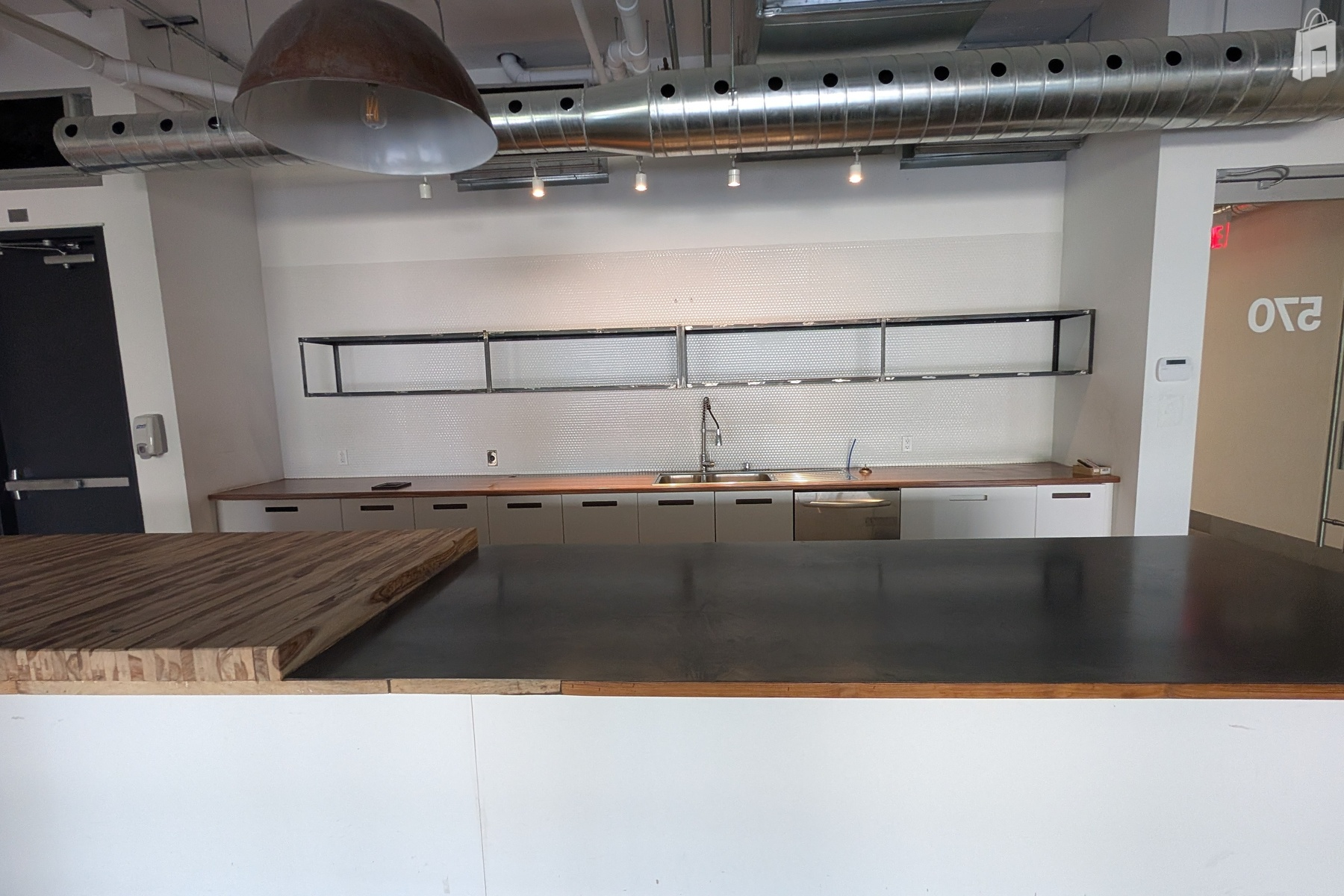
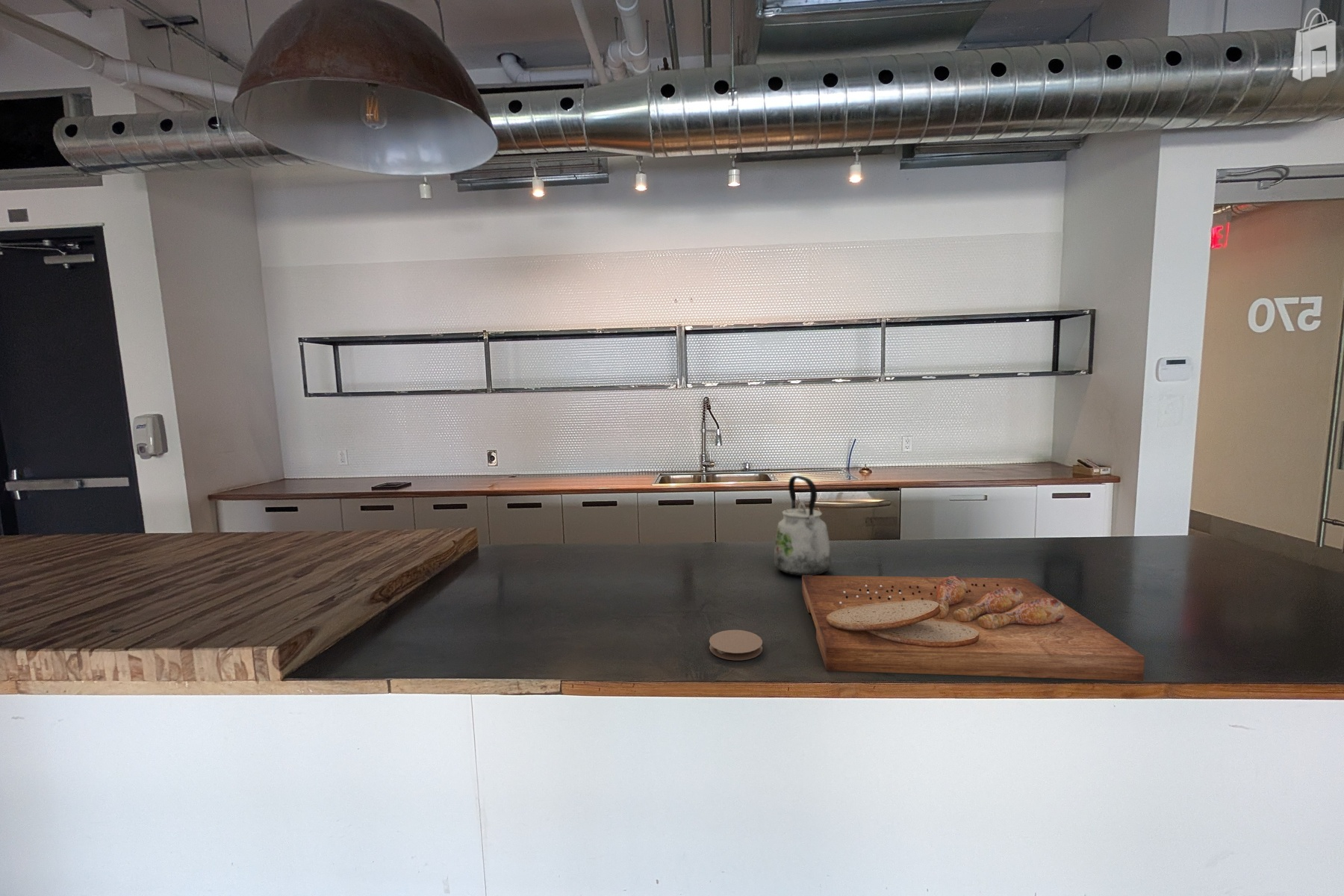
+ coaster [709,629,763,661]
+ cutting board [801,575,1145,682]
+ kettle [773,475,833,576]
